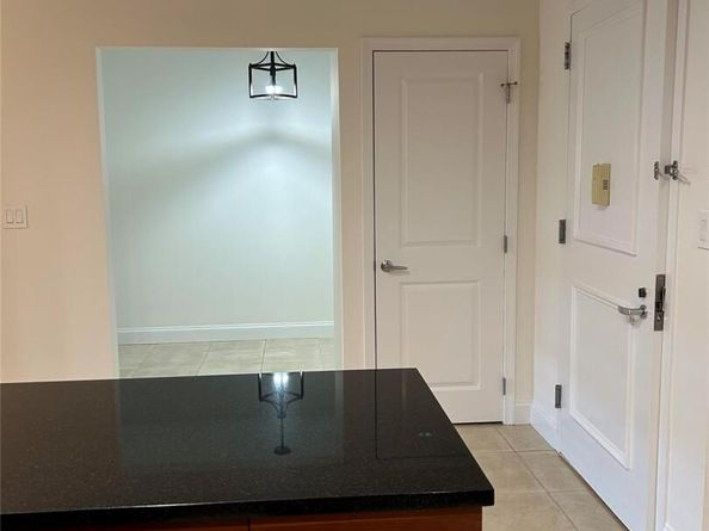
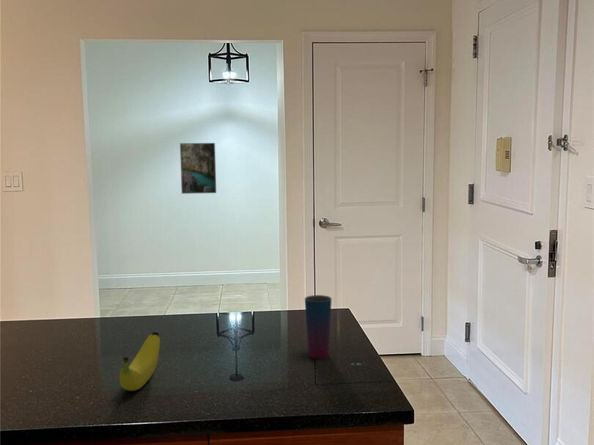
+ fruit [118,331,161,392]
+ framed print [179,142,217,195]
+ cup [304,294,333,360]
